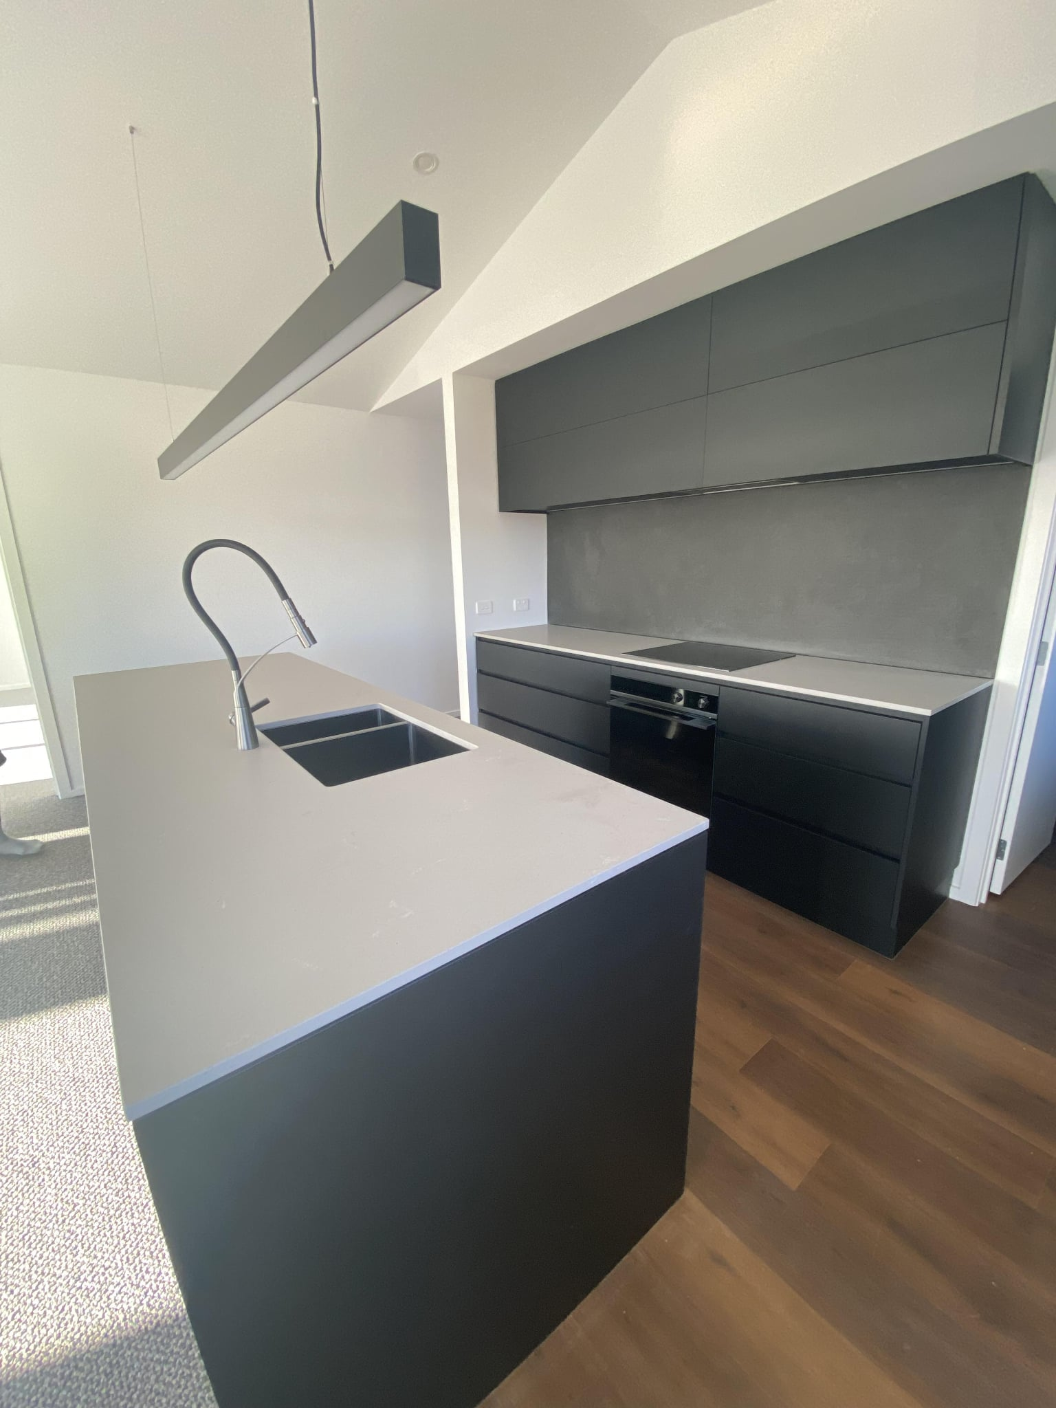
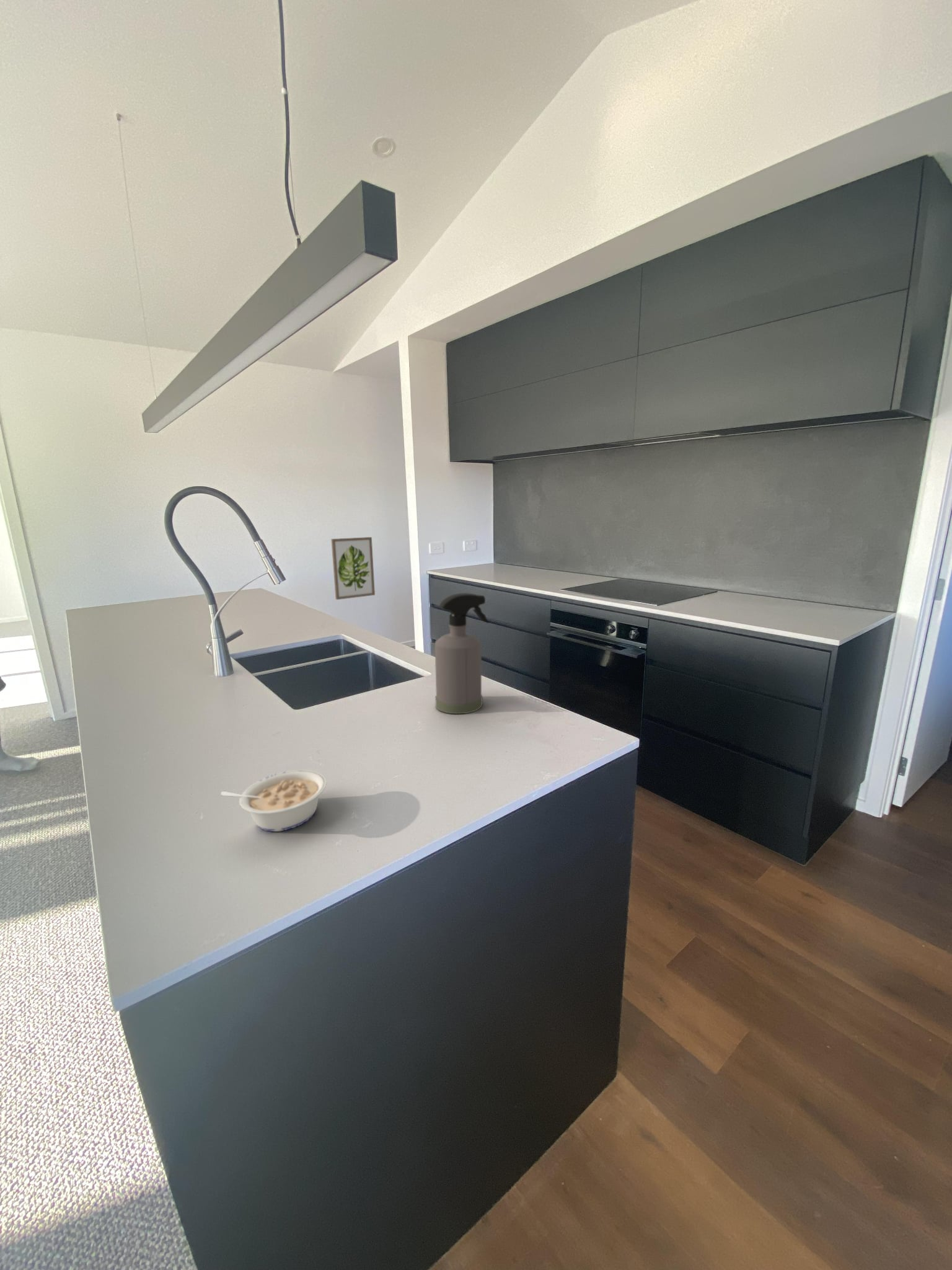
+ spray bottle [434,592,490,715]
+ wall art [330,536,376,600]
+ legume [220,770,327,832]
